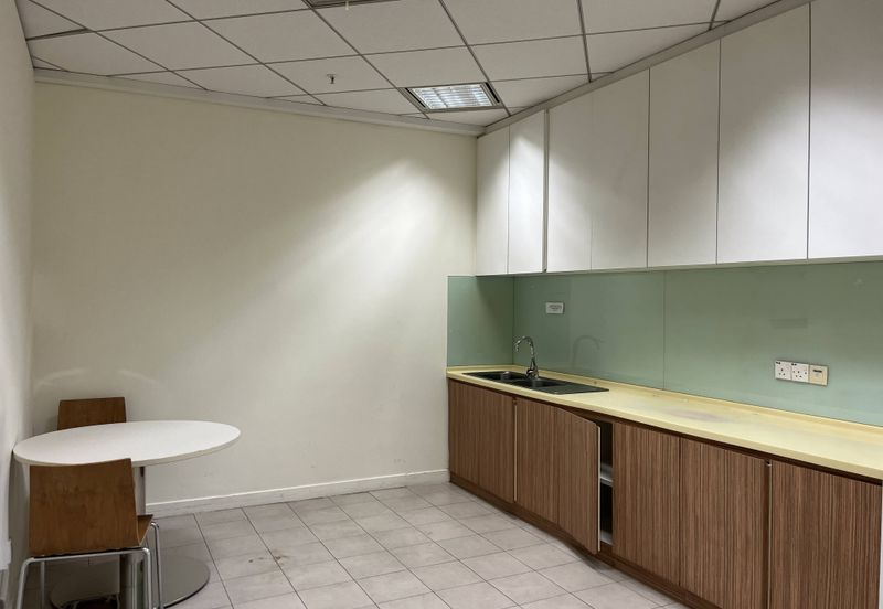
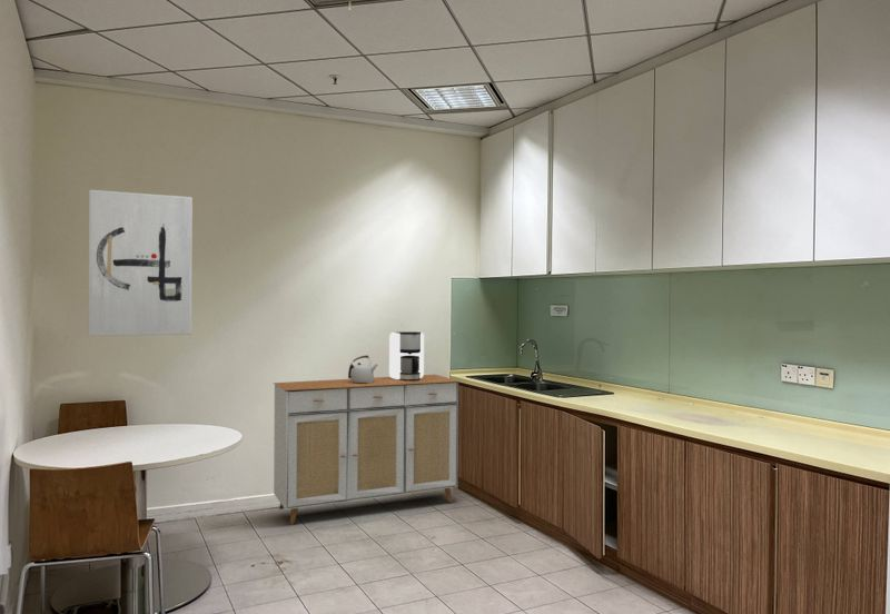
+ coffee maker [388,330,425,380]
+ sideboard [271,374,459,526]
+ kettle [347,355,378,383]
+ wall art [88,189,194,337]
